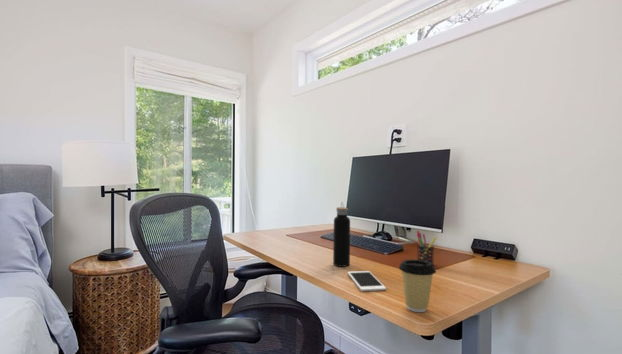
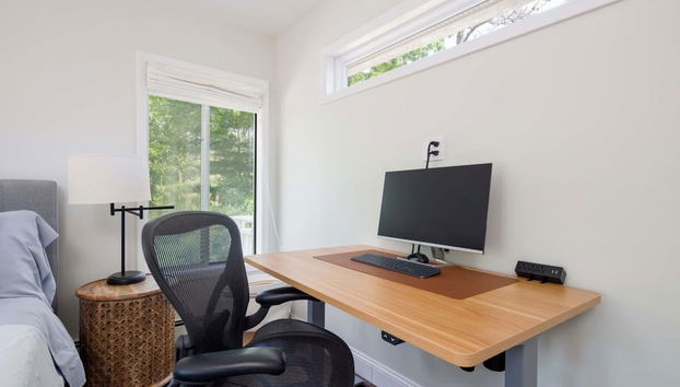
- water bottle [332,201,351,268]
- coffee cup [398,259,437,313]
- pen holder [416,230,437,266]
- cell phone [347,270,387,292]
